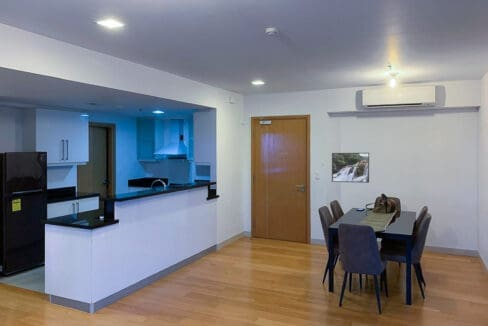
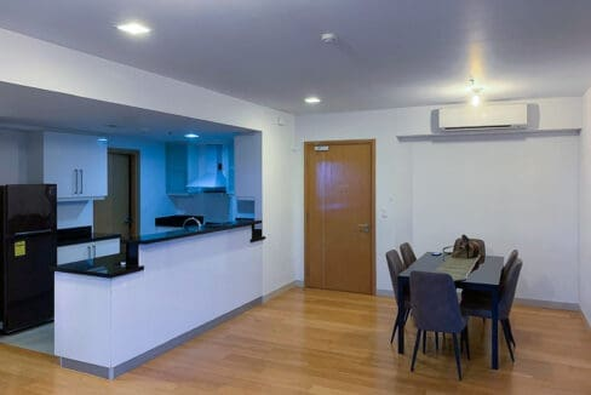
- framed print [331,152,370,184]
